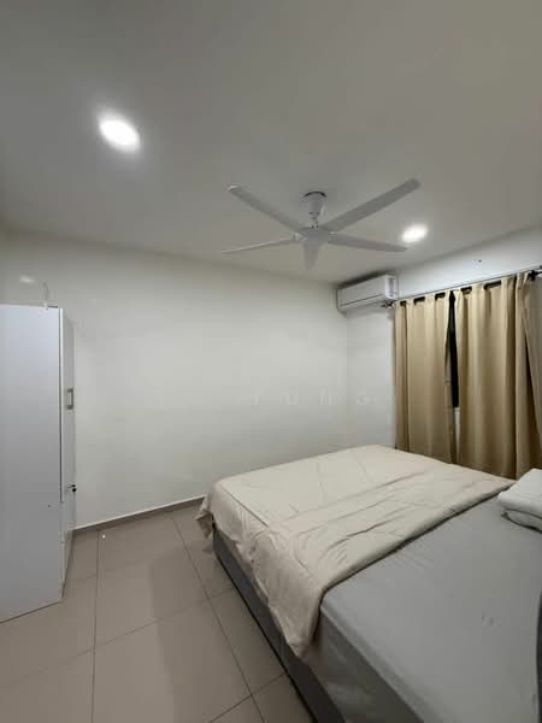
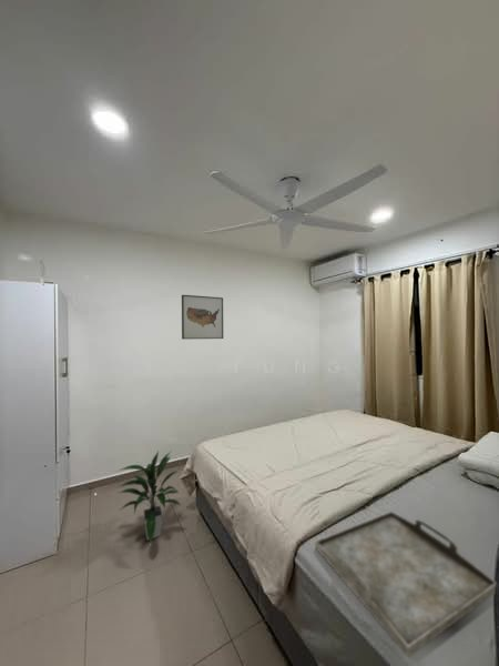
+ wall art [181,294,224,340]
+ serving tray [314,511,497,658]
+ indoor plant [116,450,182,543]
